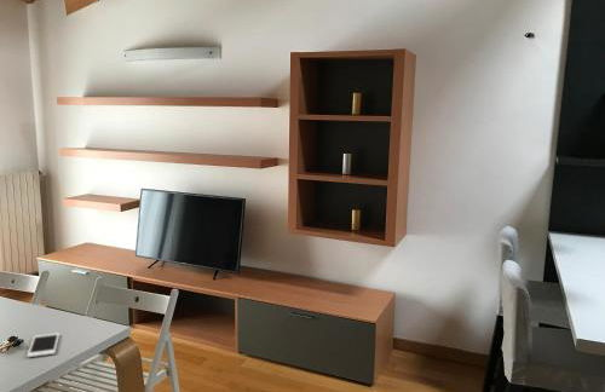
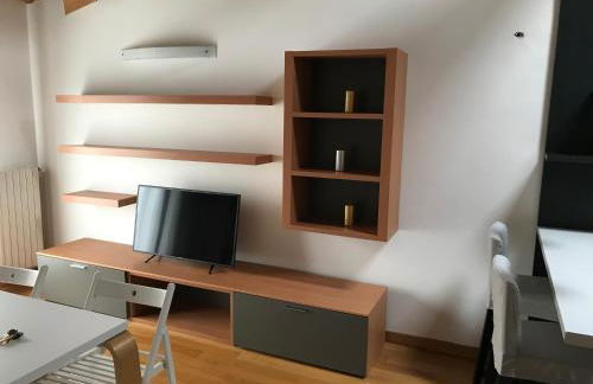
- cell phone [25,332,60,358]
